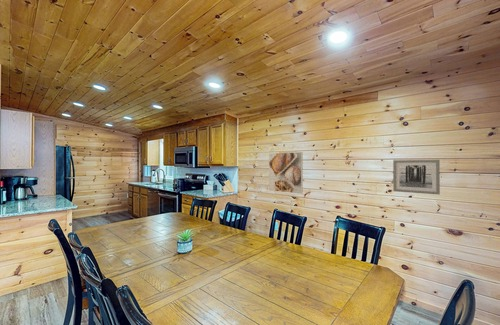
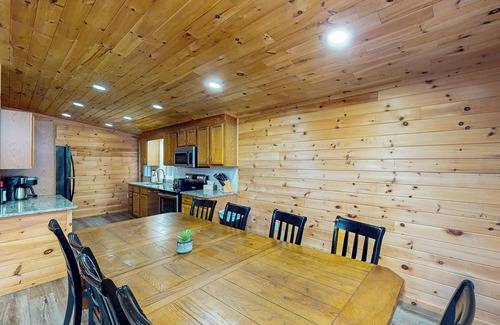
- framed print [268,151,304,195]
- wall art [392,159,441,195]
